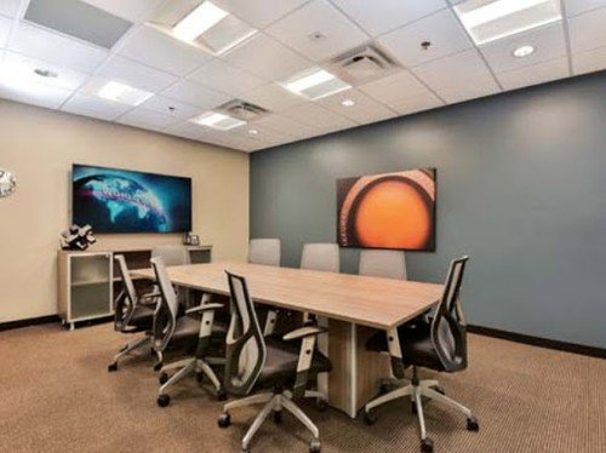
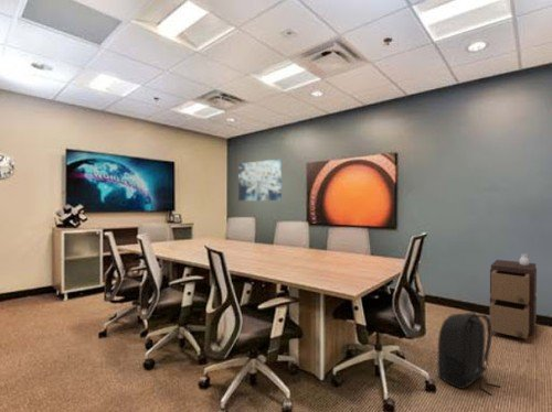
+ wall art [237,158,283,202]
+ backpack [437,311,501,397]
+ storage cabinet [489,253,538,340]
